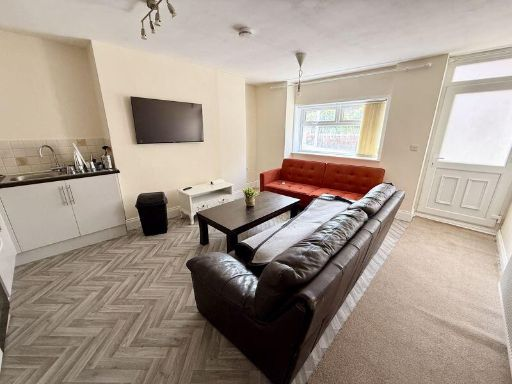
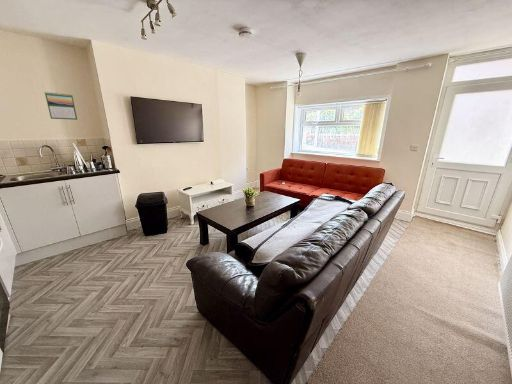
+ calendar [44,91,78,121]
